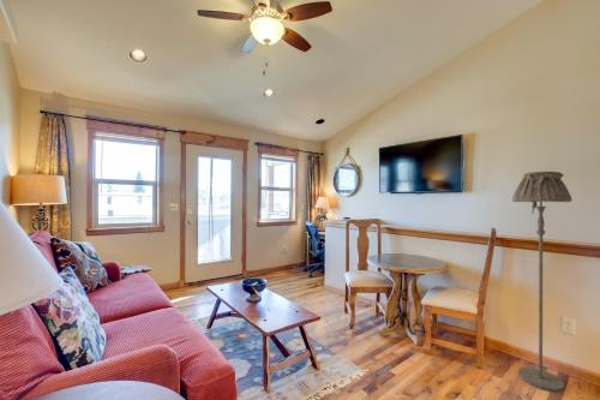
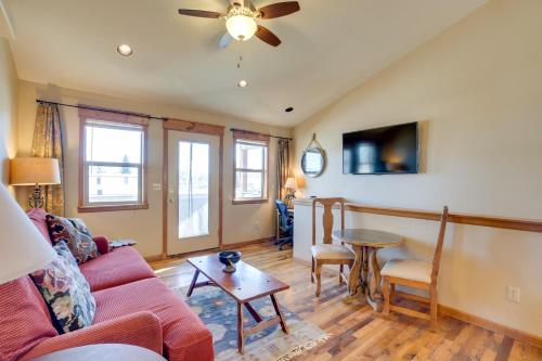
- floor lamp [511,171,574,393]
